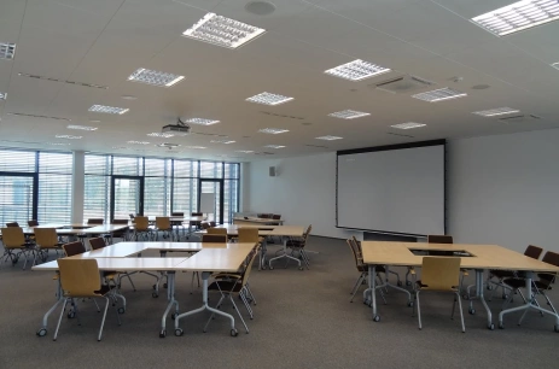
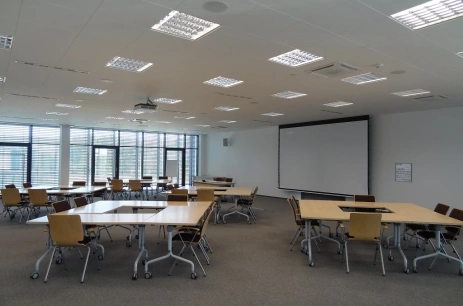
+ wall art [394,162,413,183]
